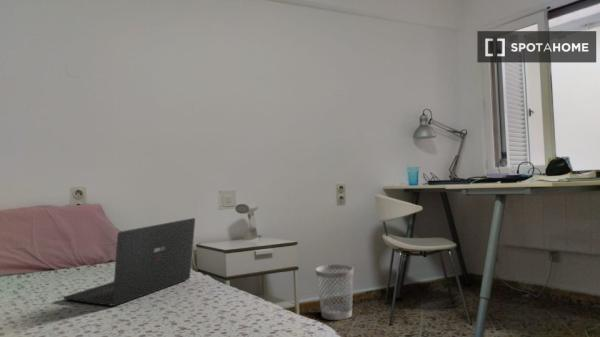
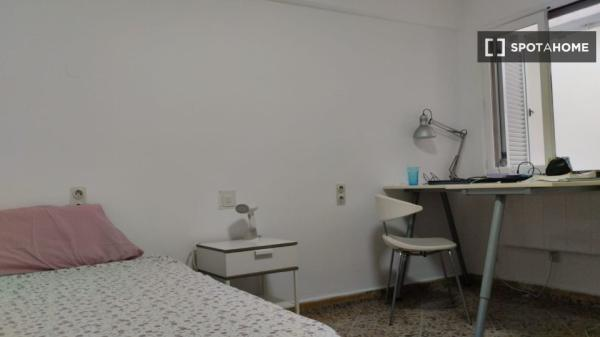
- laptop [63,217,196,307]
- wastebasket [315,263,354,321]
